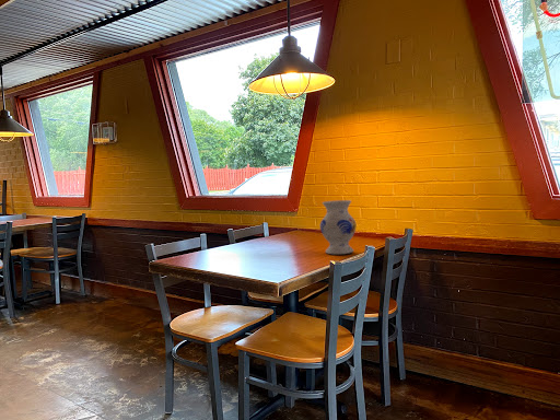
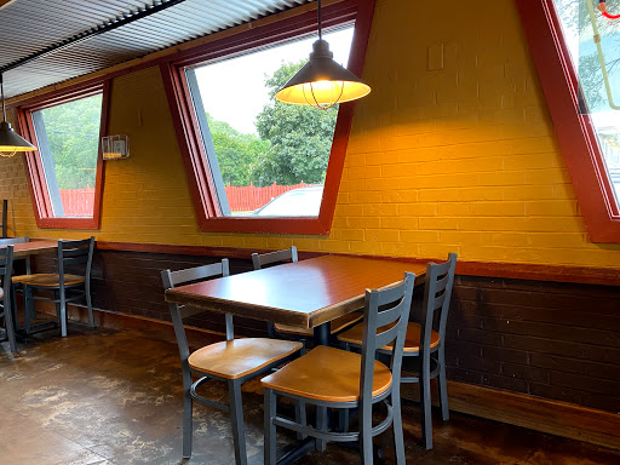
- vase [319,199,358,255]
